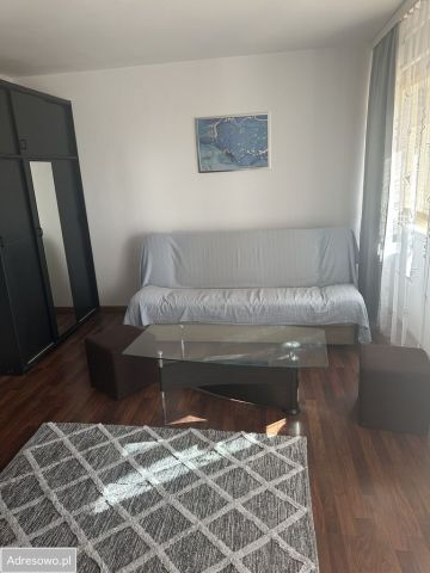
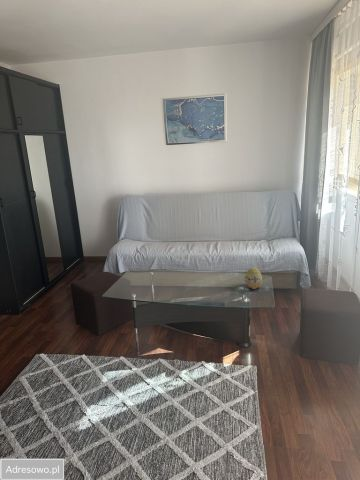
+ decorative egg [244,266,263,290]
